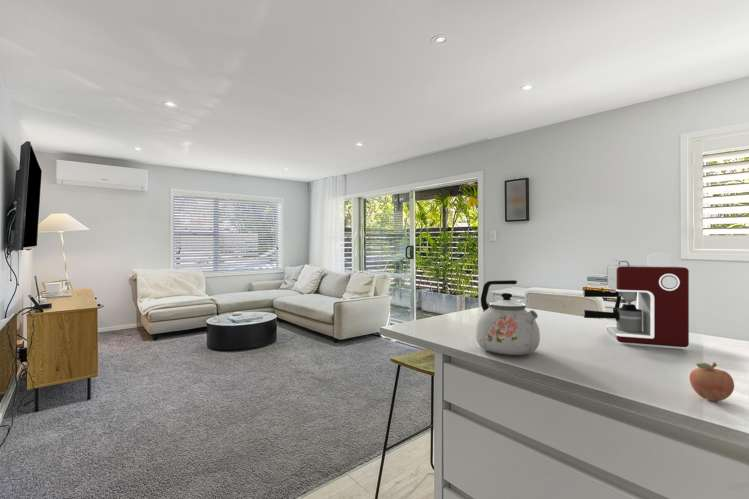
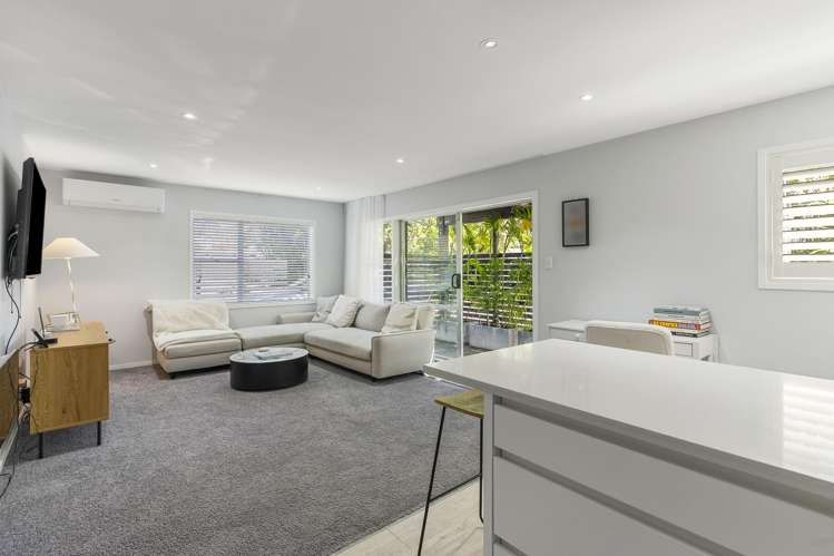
- fruit [688,361,735,402]
- kettle [475,279,541,356]
- coffee maker [582,252,690,348]
